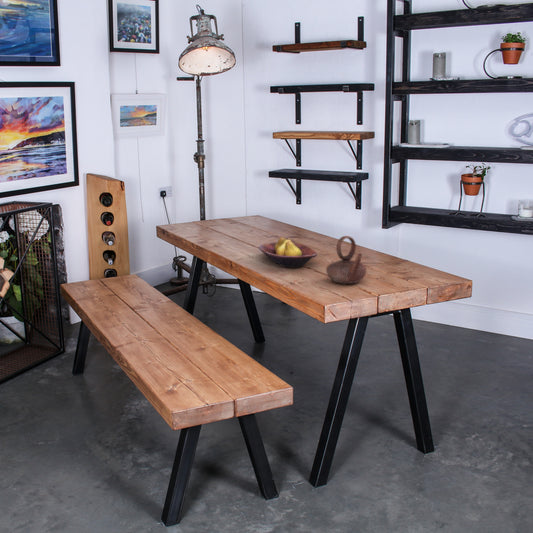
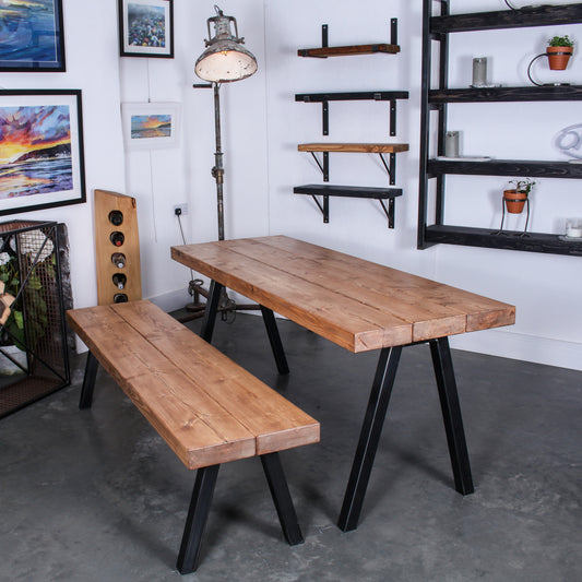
- teapot [325,235,368,285]
- fruit bowl [258,236,318,269]
